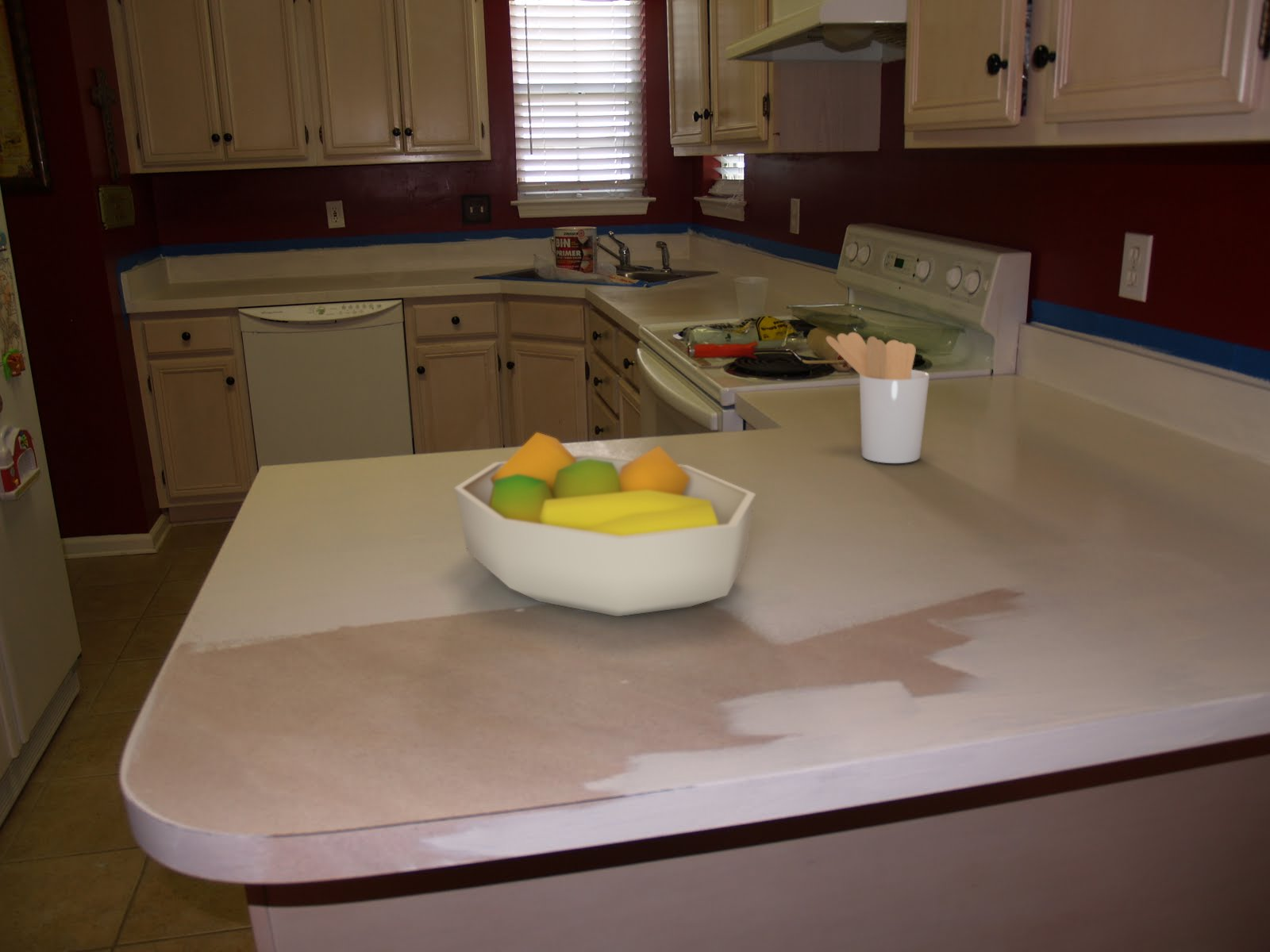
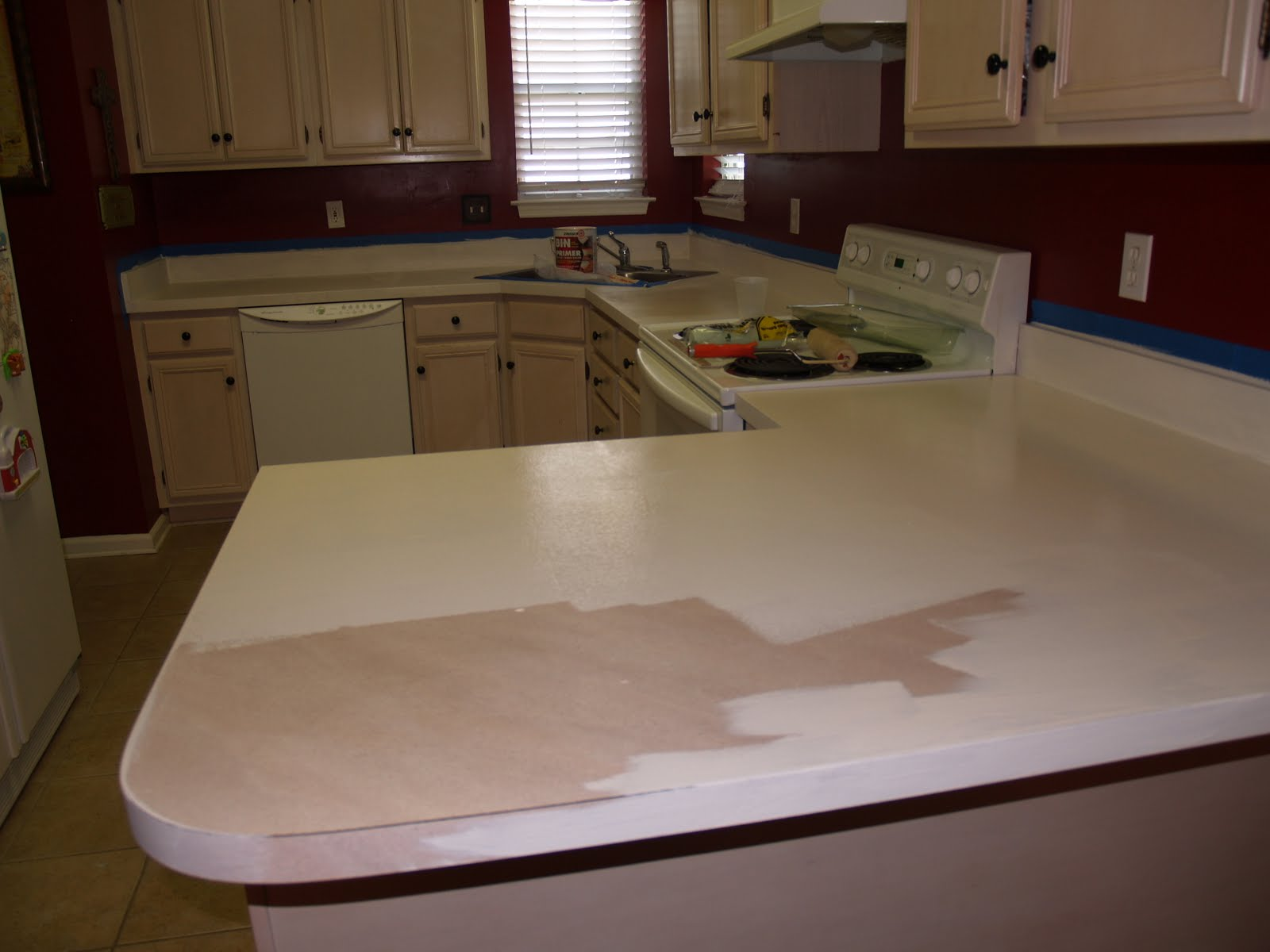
- utensil holder [825,332,930,464]
- fruit bowl [453,432,756,617]
